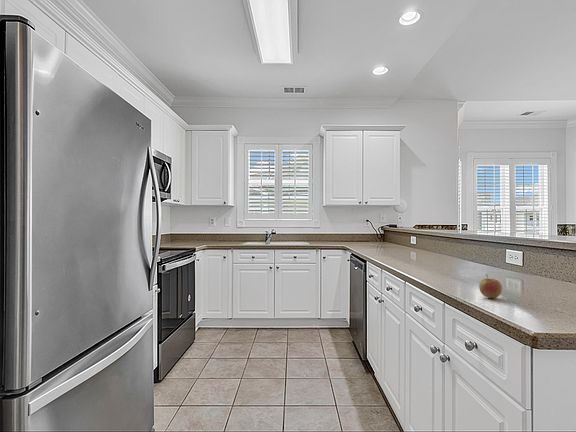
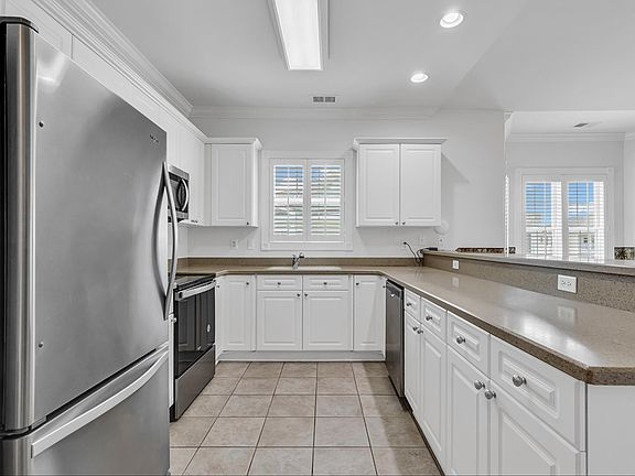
- apple [478,274,503,299]
